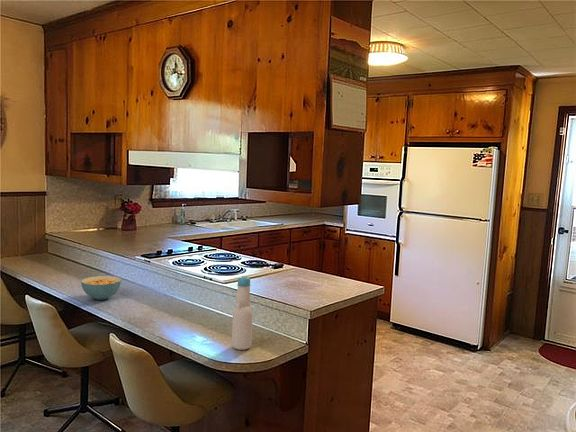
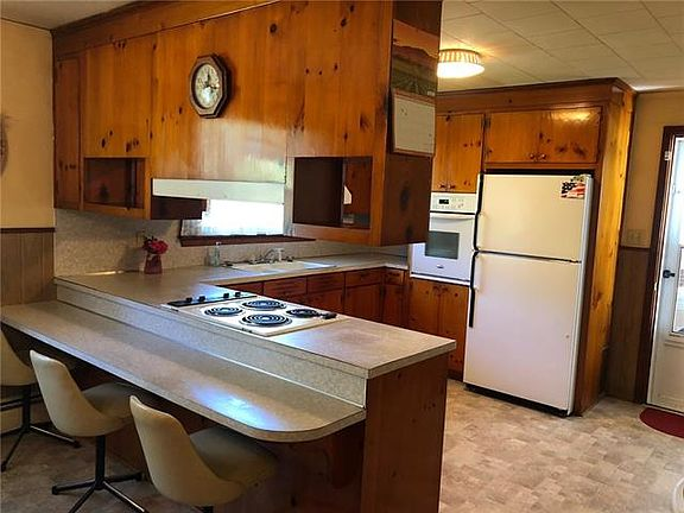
- bottle [231,275,254,351]
- cereal bowl [80,275,122,301]
